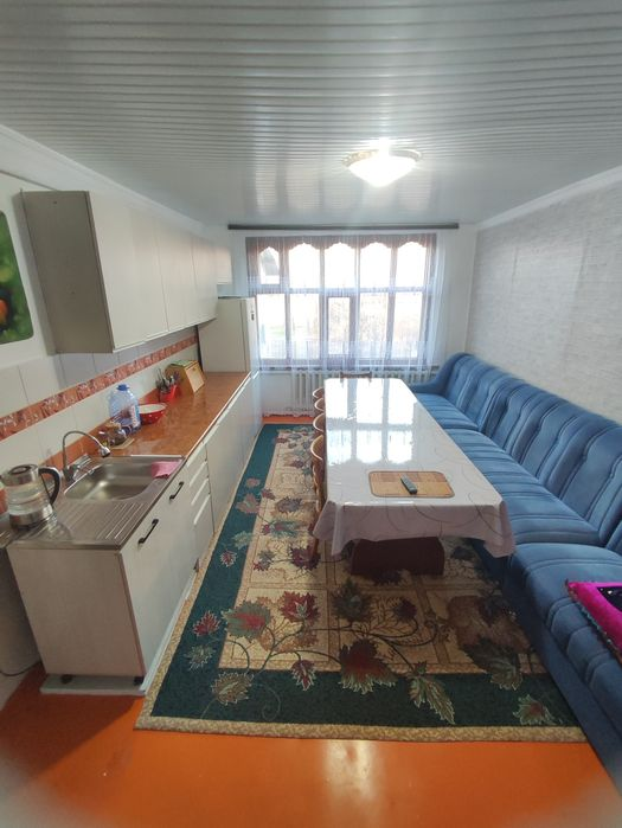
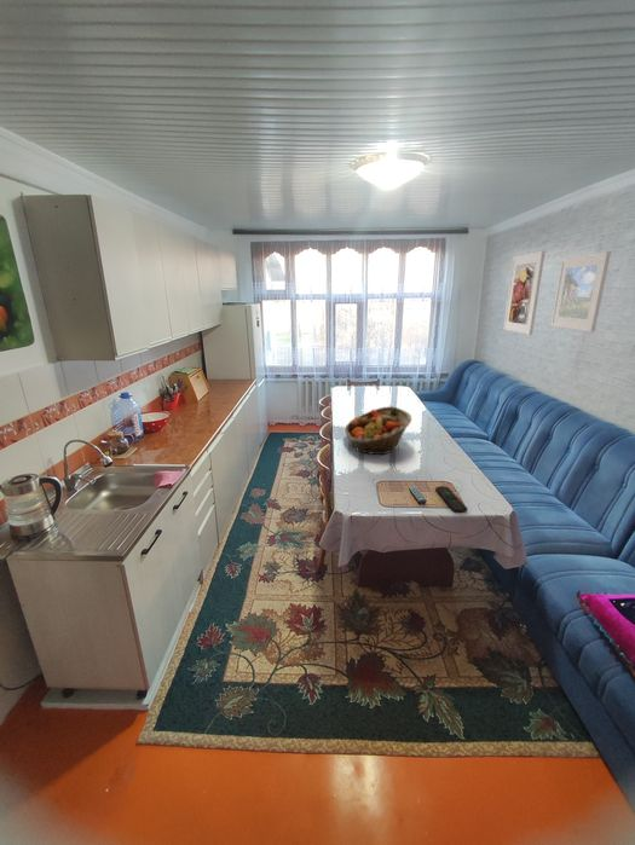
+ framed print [549,250,612,332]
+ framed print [502,250,547,336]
+ fruit basket [344,405,412,456]
+ remote control [434,485,469,514]
